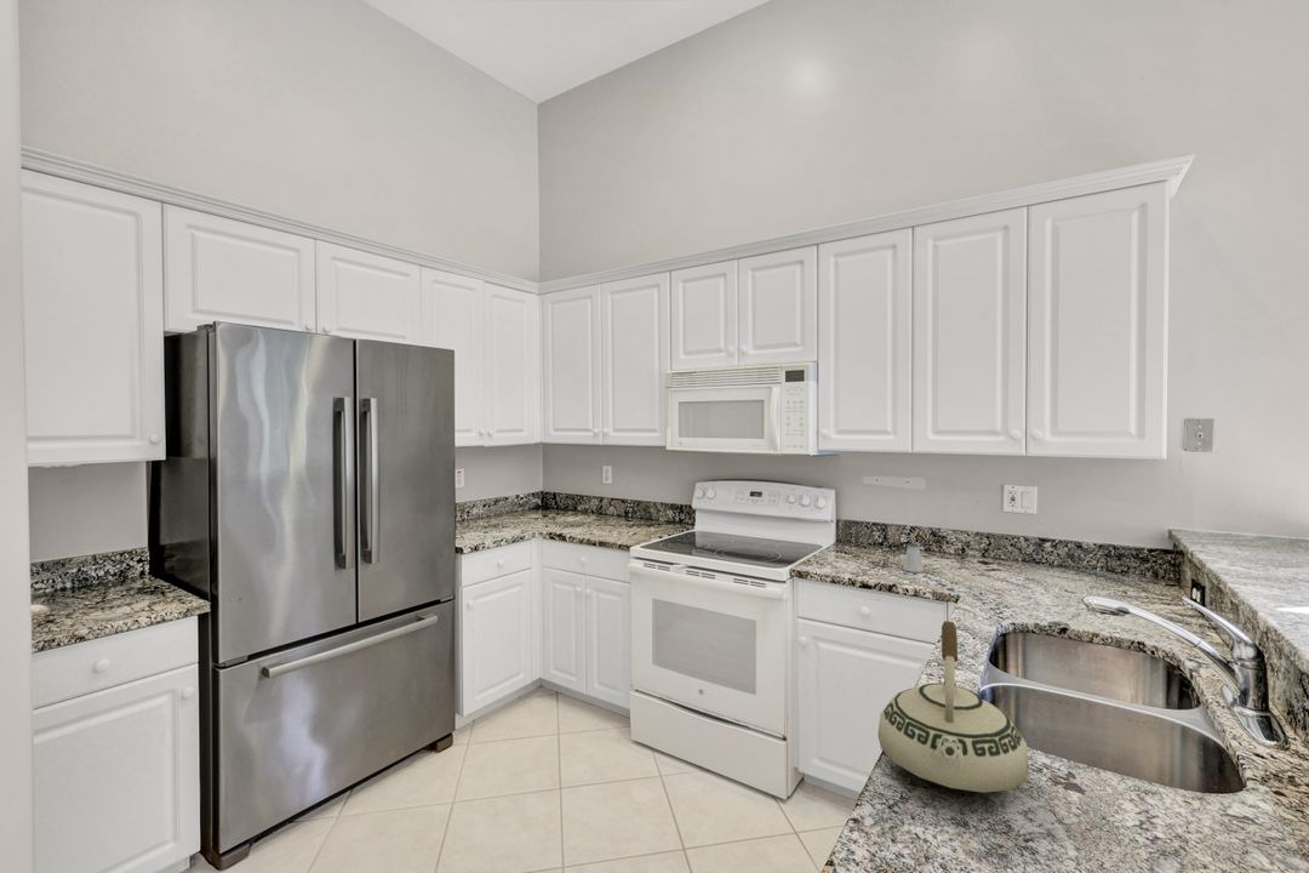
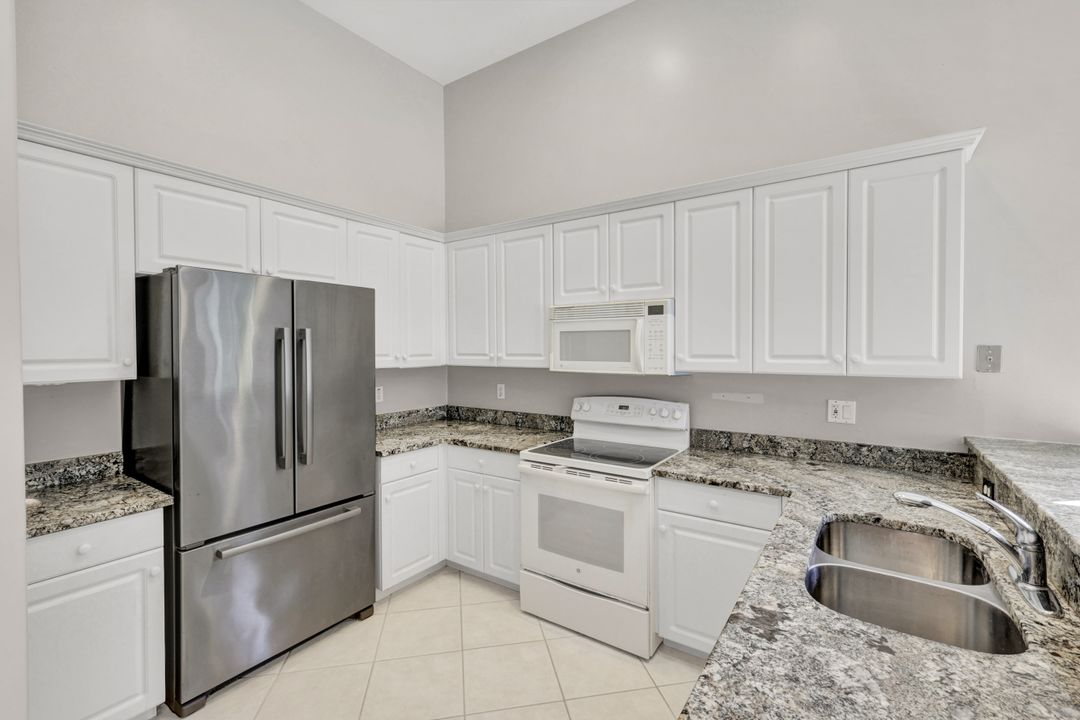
- teakettle [876,620,1030,794]
- saltshaker [902,542,925,574]
